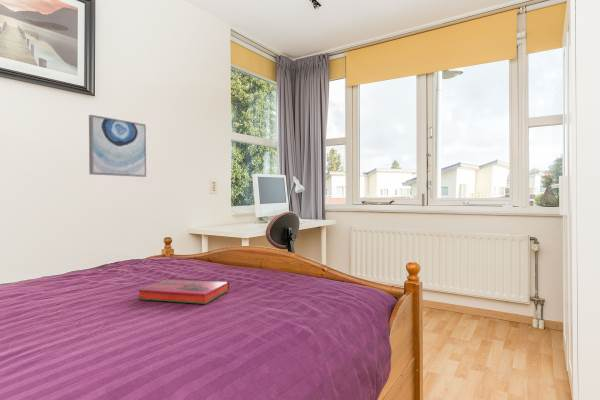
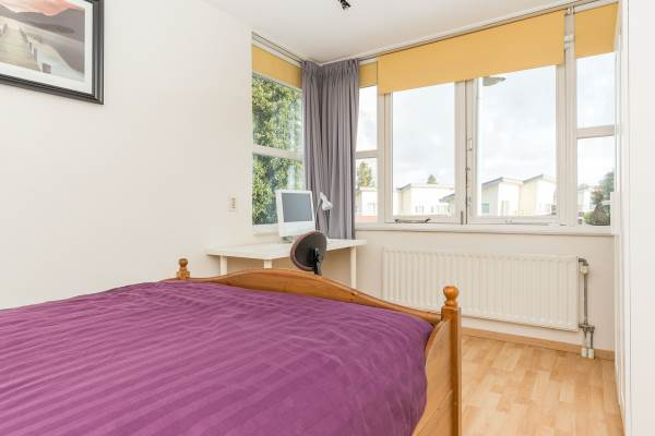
- hardback book [137,277,230,305]
- wall art [88,114,147,178]
